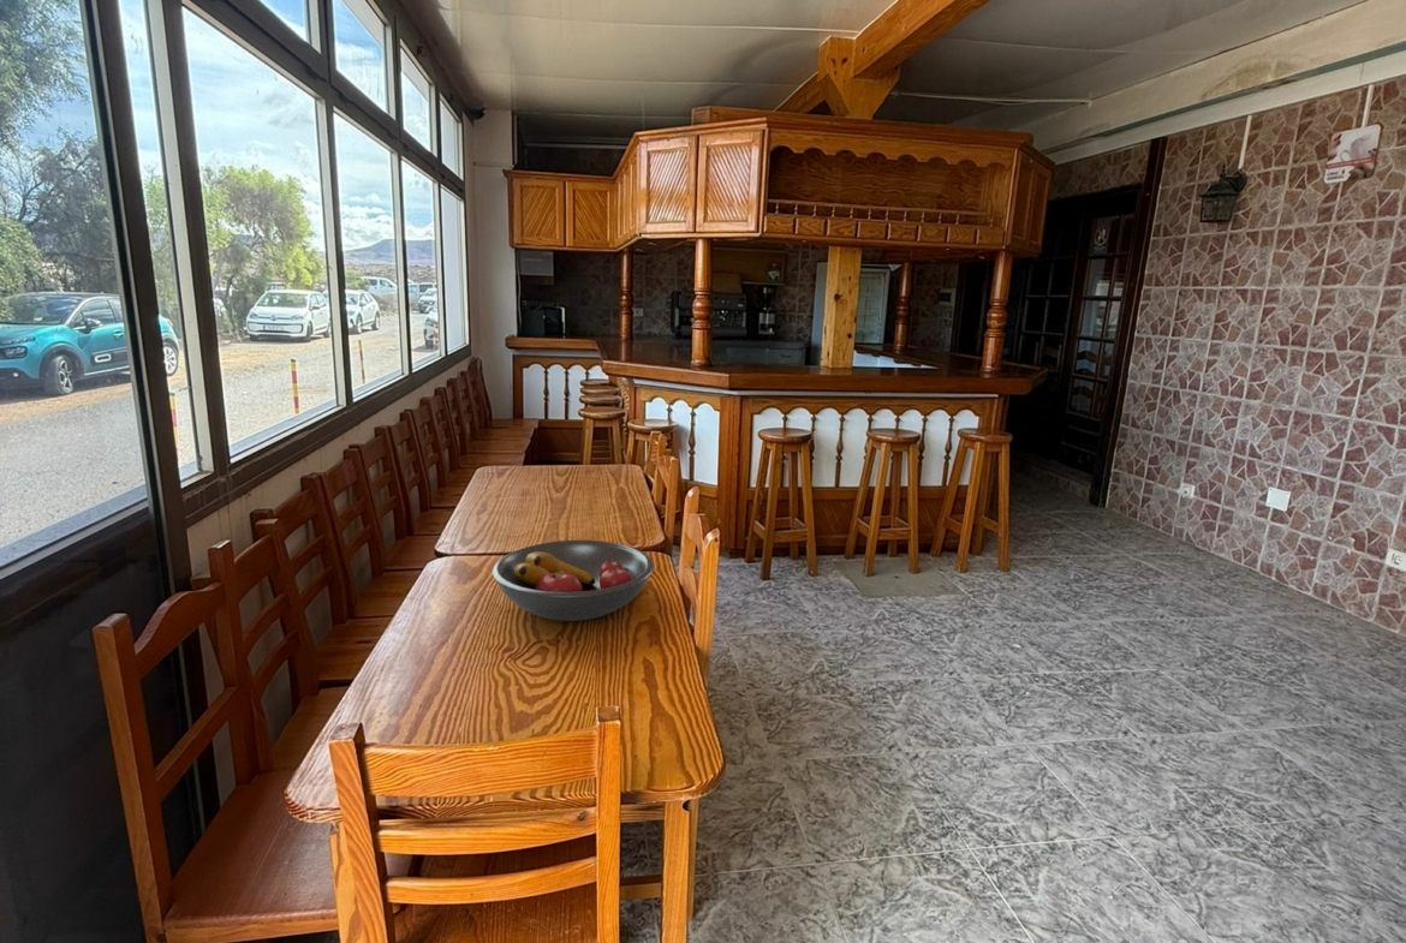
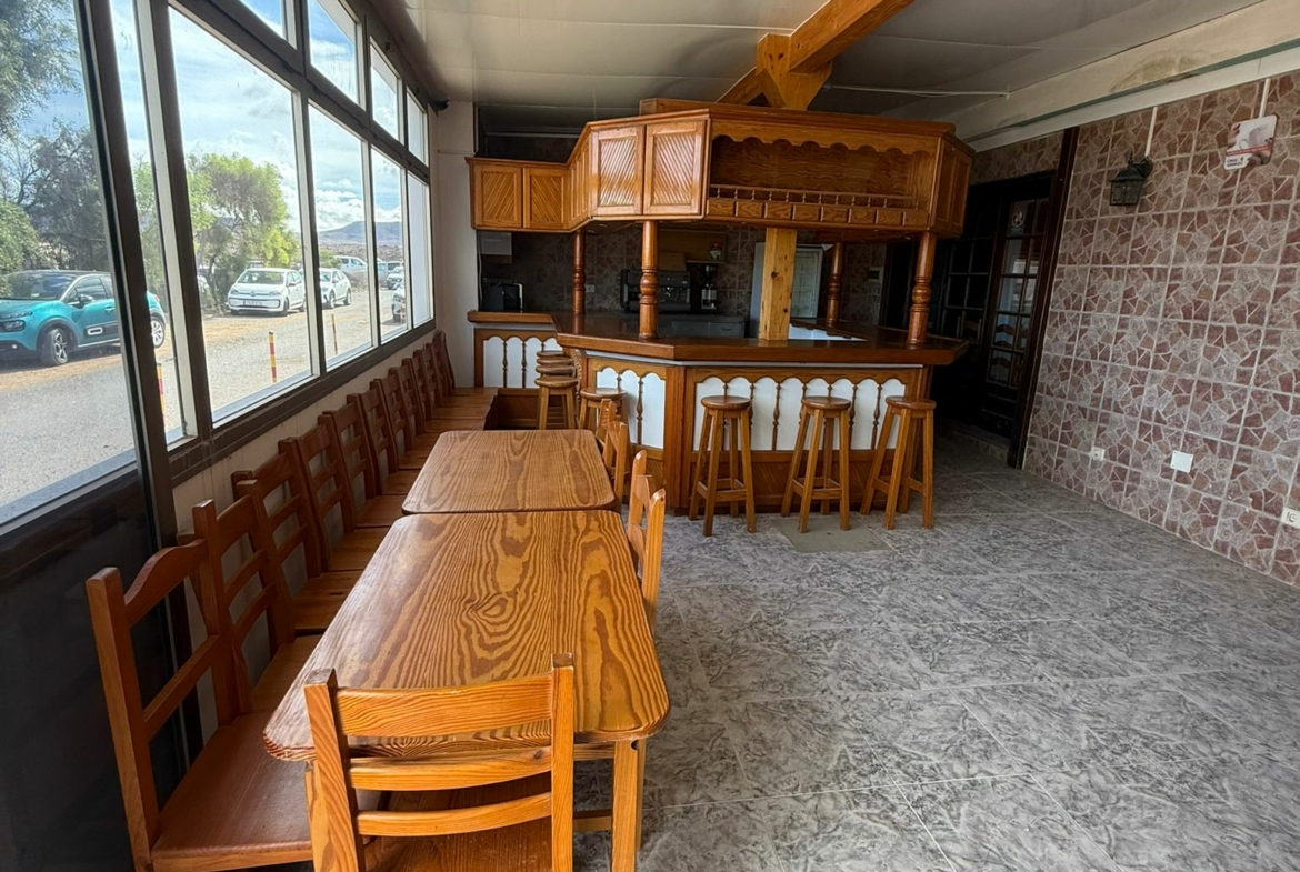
- fruit bowl [491,539,655,622]
